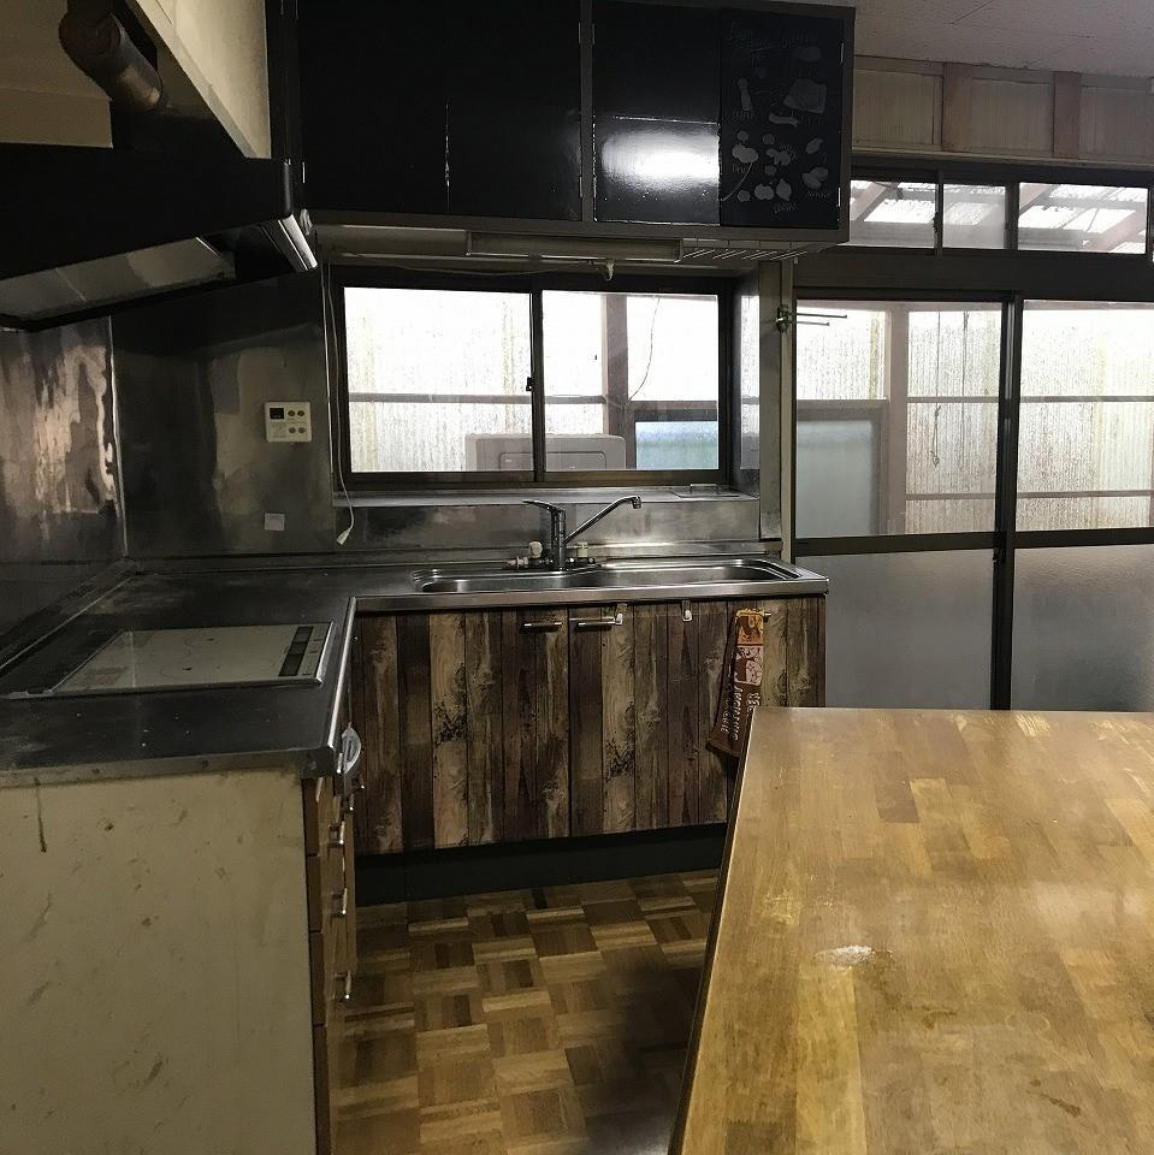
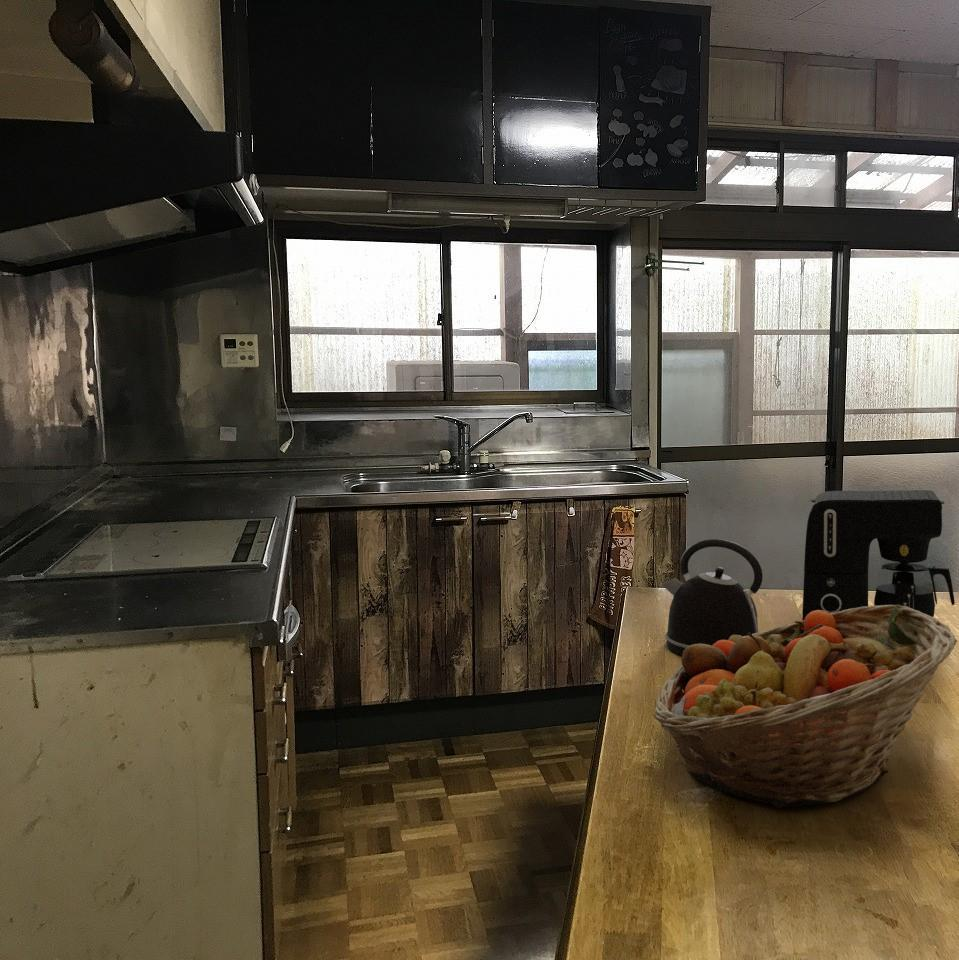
+ kettle [660,538,764,656]
+ fruit basket [653,604,958,809]
+ coffee maker [801,489,956,621]
